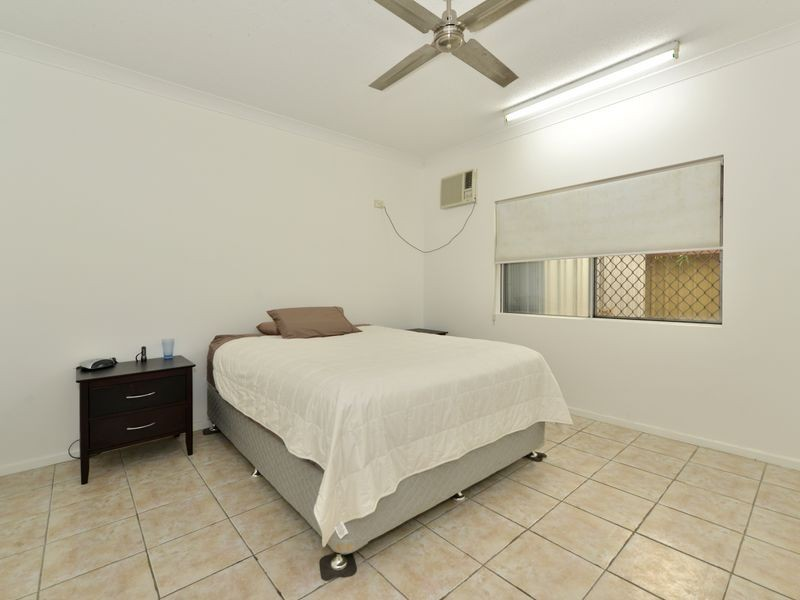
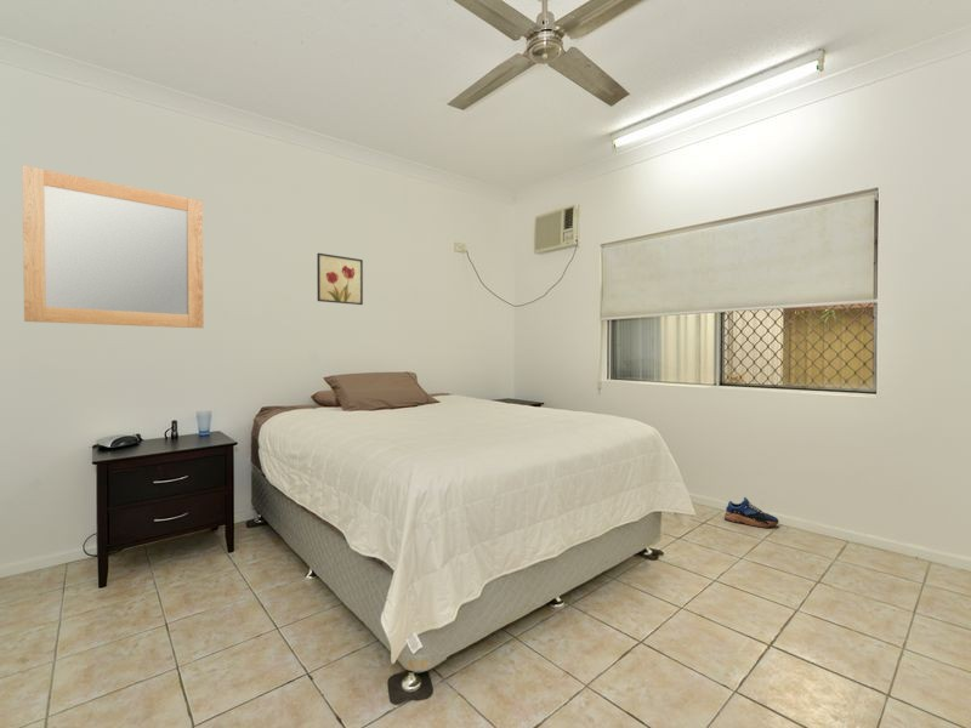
+ wall art [316,252,364,306]
+ home mirror [21,164,205,329]
+ shoe [723,496,780,529]
